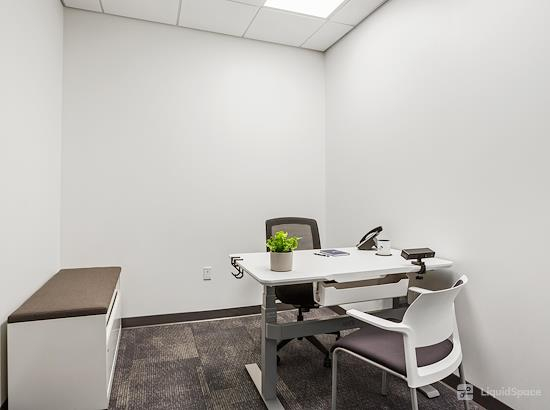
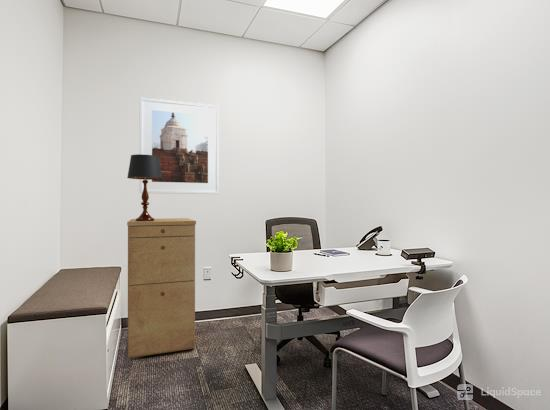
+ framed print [139,96,220,195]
+ table lamp [126,153,163,221]
+ filing cabinet [126,217,197,359]
